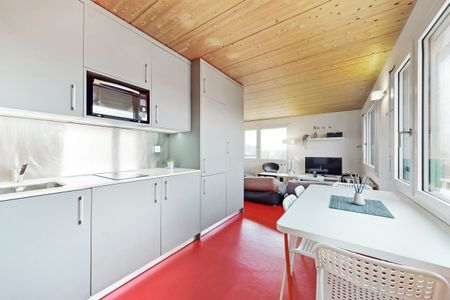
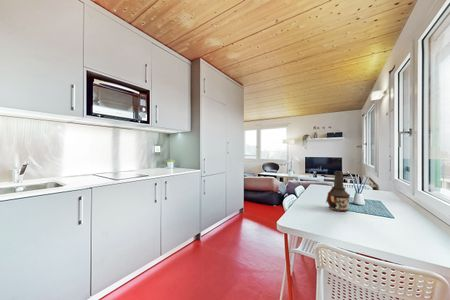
+ bottle [325,170,351,212]
